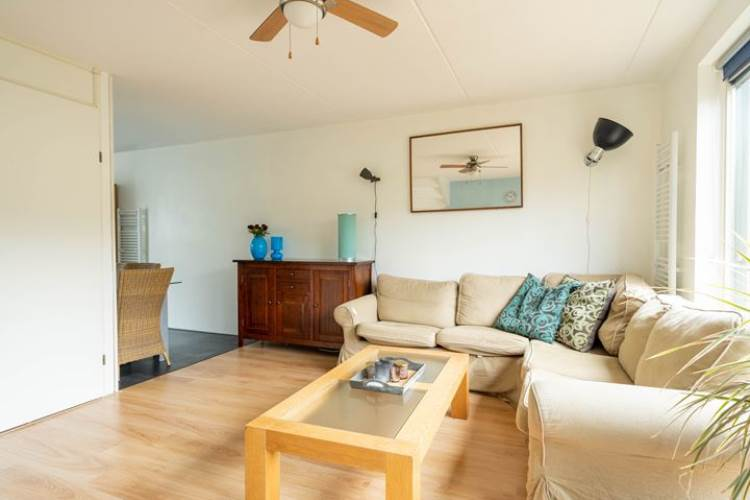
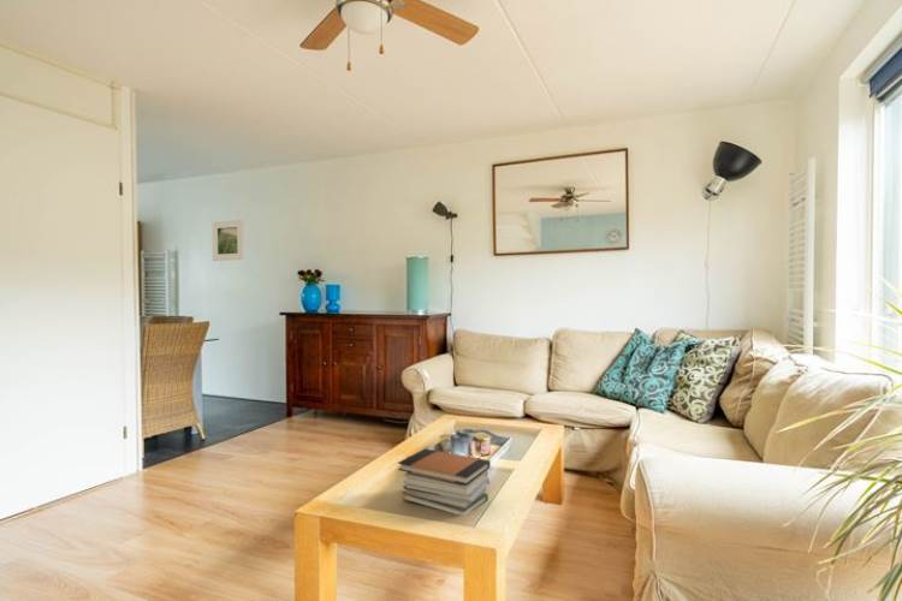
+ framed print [212,219,245,262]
+ book stack [397,447,492,517]
